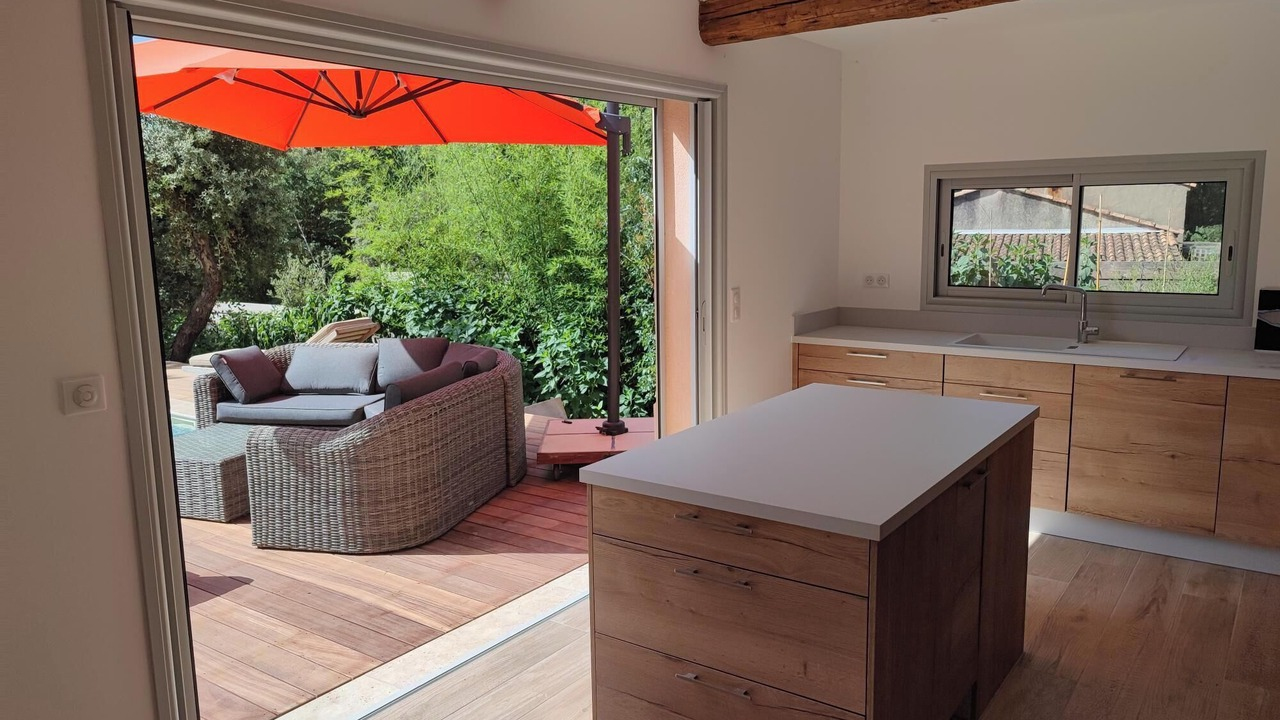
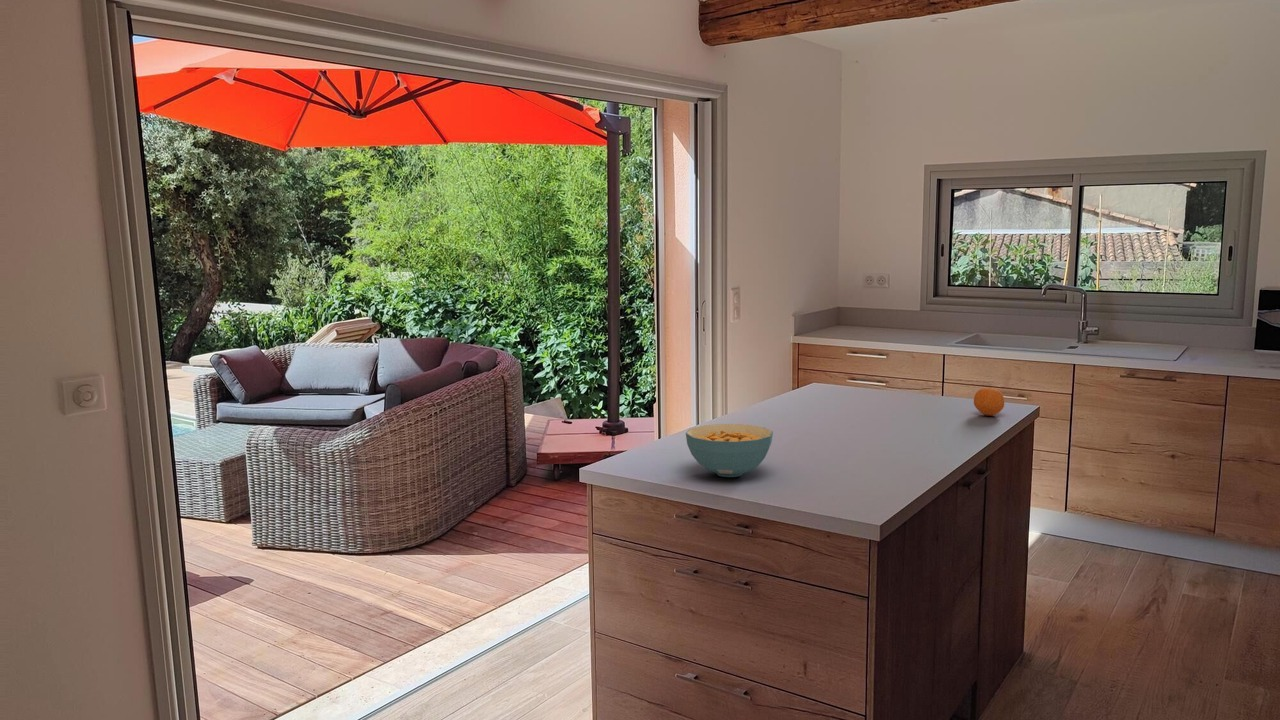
+ cereal bowl [685,423,774,478]
+ fruit [973,387,1005,416]
